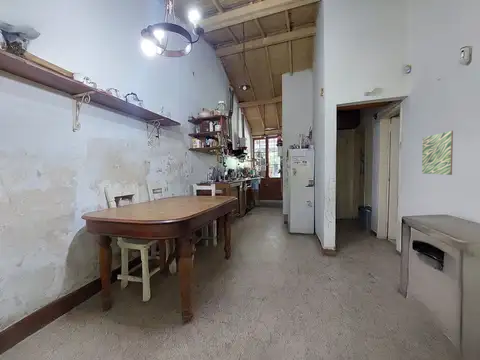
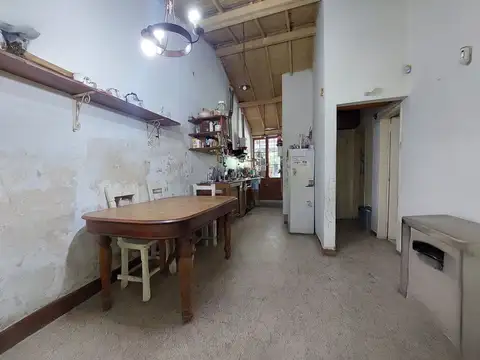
- wall art [421,130,454,176]
